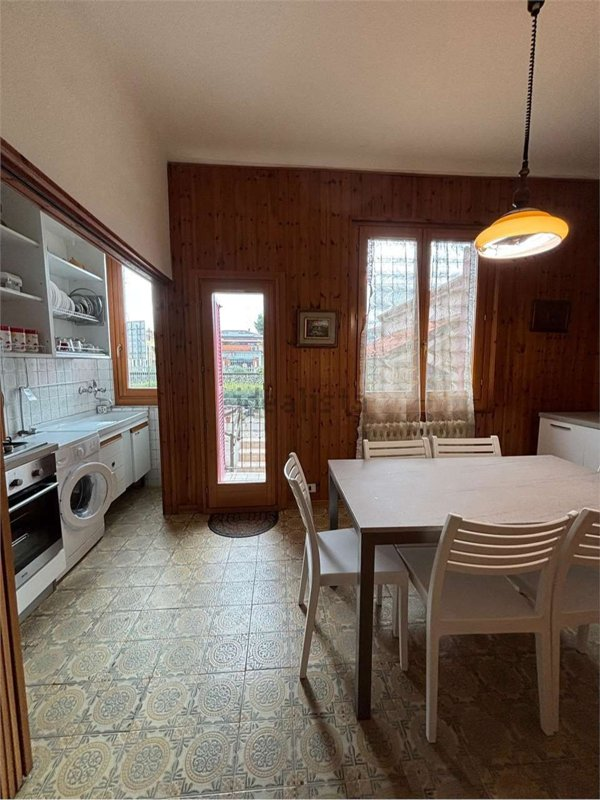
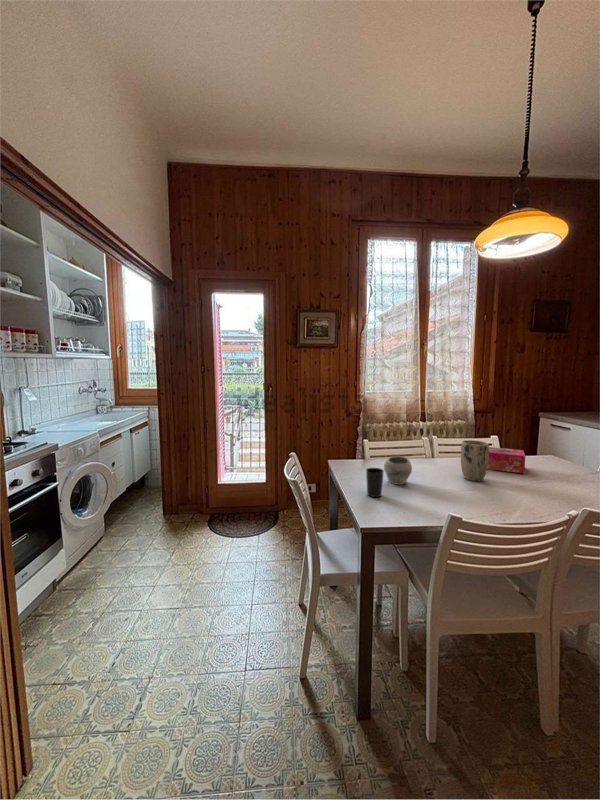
+ tissue box [487,446,526,474]
+ cup [365,467,385,498]
+ plant pot [460,439,490,482]
+ bowl [383,455,413,486]
